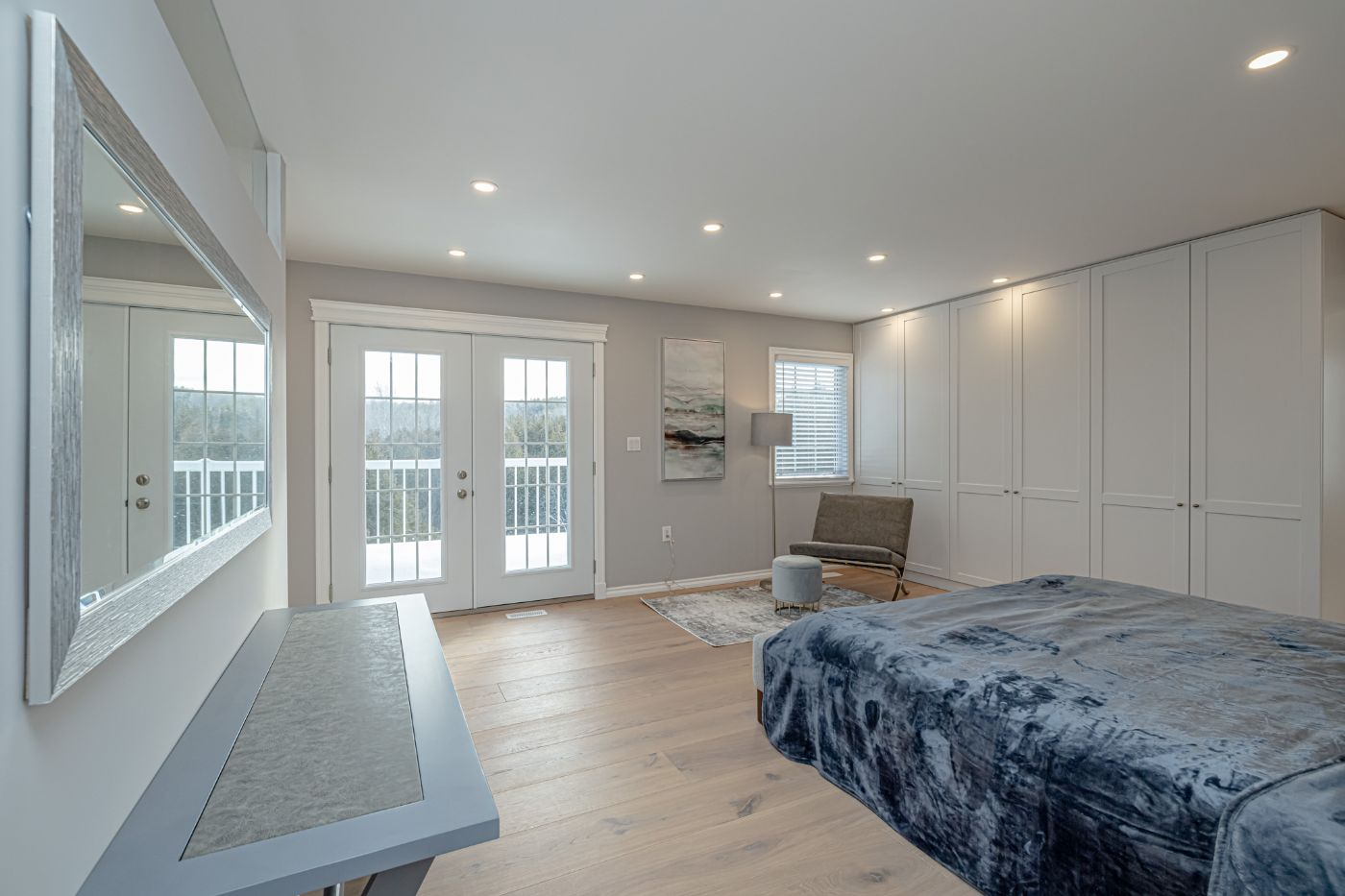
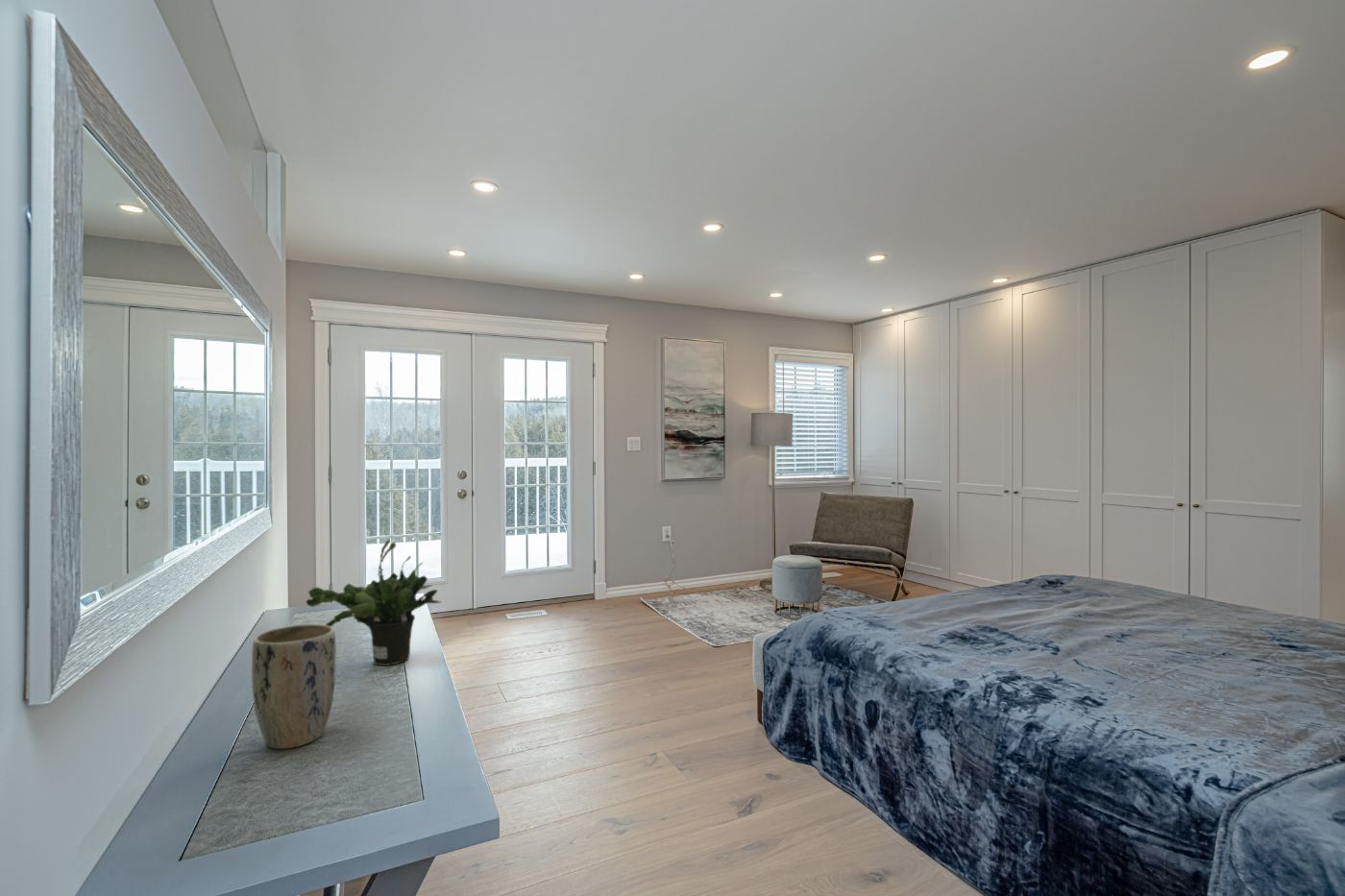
+ plant pot [251,623,337,750]
+ potted plant [305,538,443,666]
